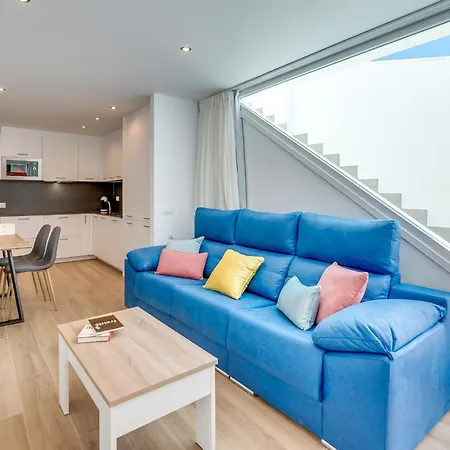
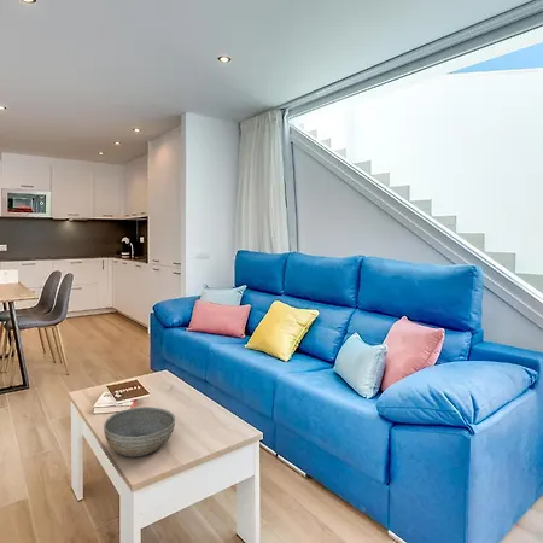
+ bowl [103,405,176,459]
